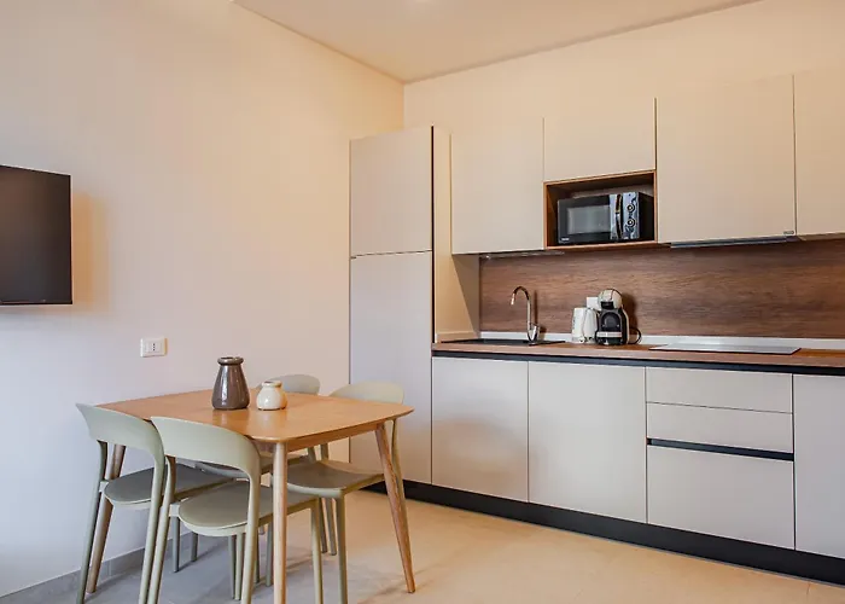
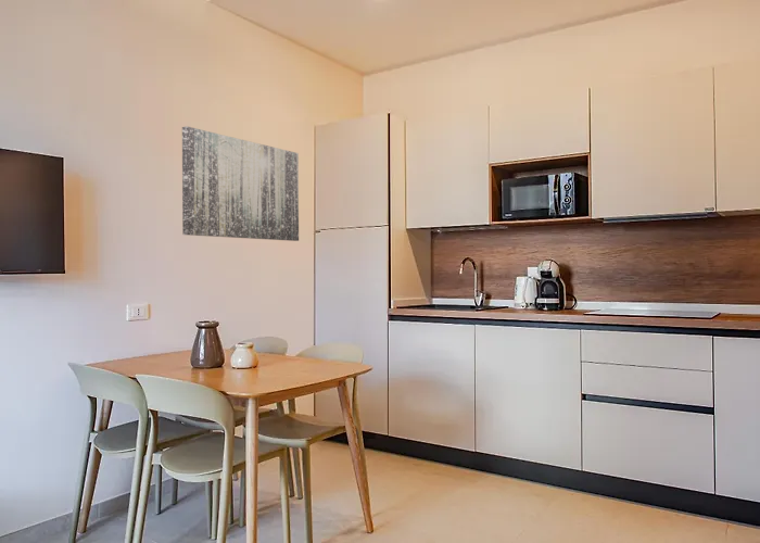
+ wall art [181,125,300,242]
